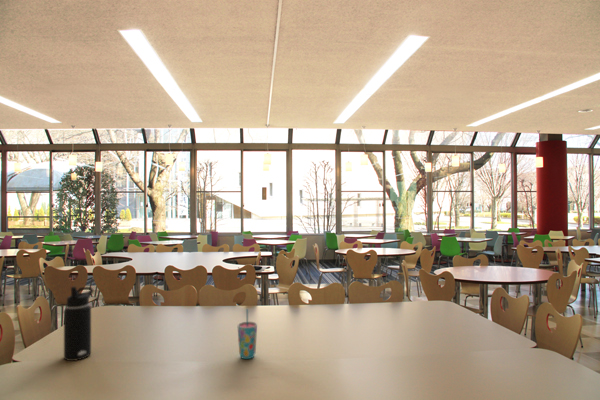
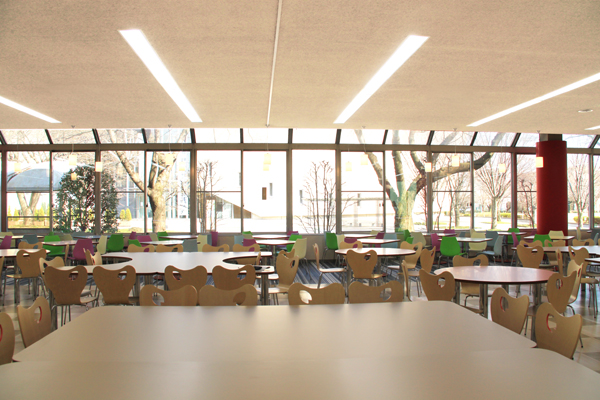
- water bottle [63,286,94,362]
- cup [237,308,258,360]
